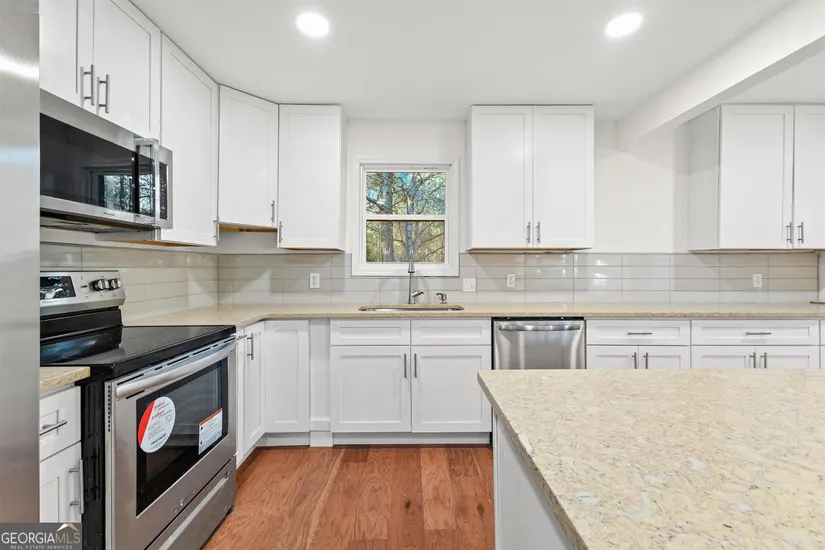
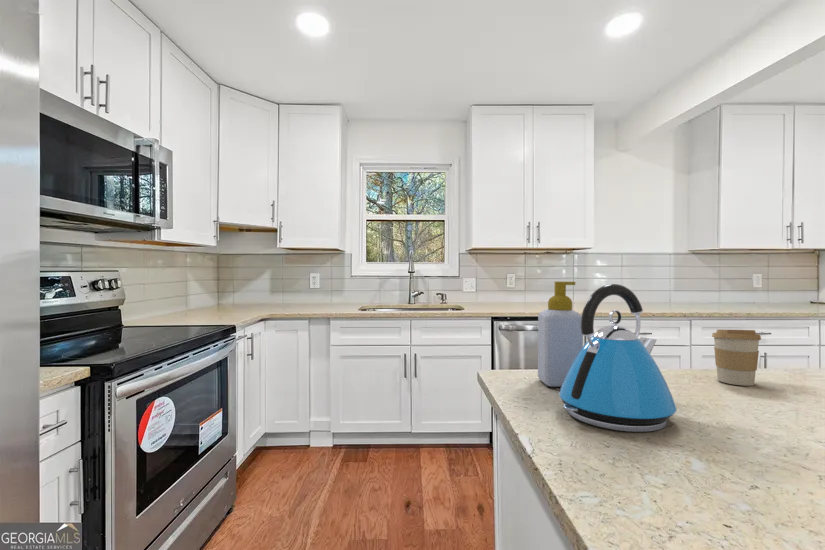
+ coffee cup [711,329,762,387]
+ kettle [558,283,678,433]
+ soap bottle [537,281,584,388]
